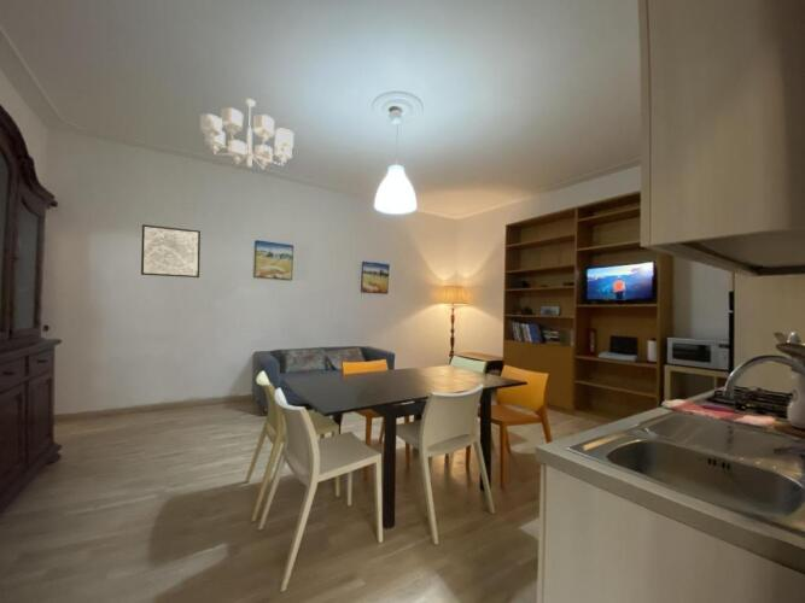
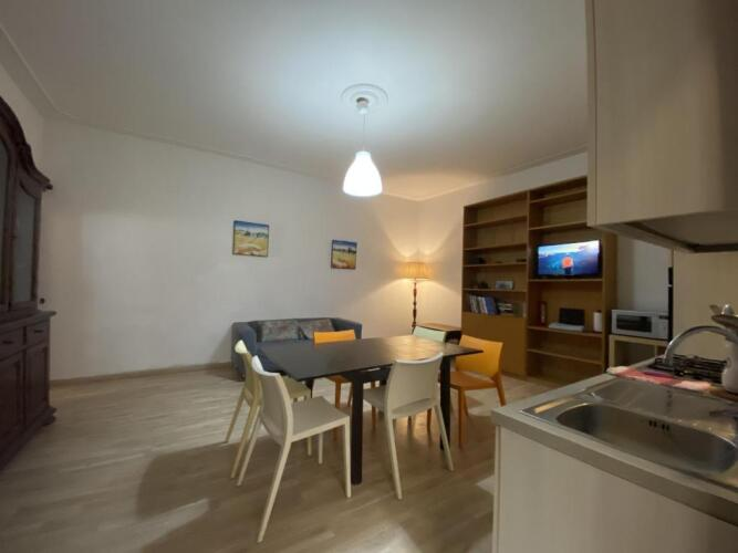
- wall art [140,223,202,279]
- chandelier [199,98,294,170]
